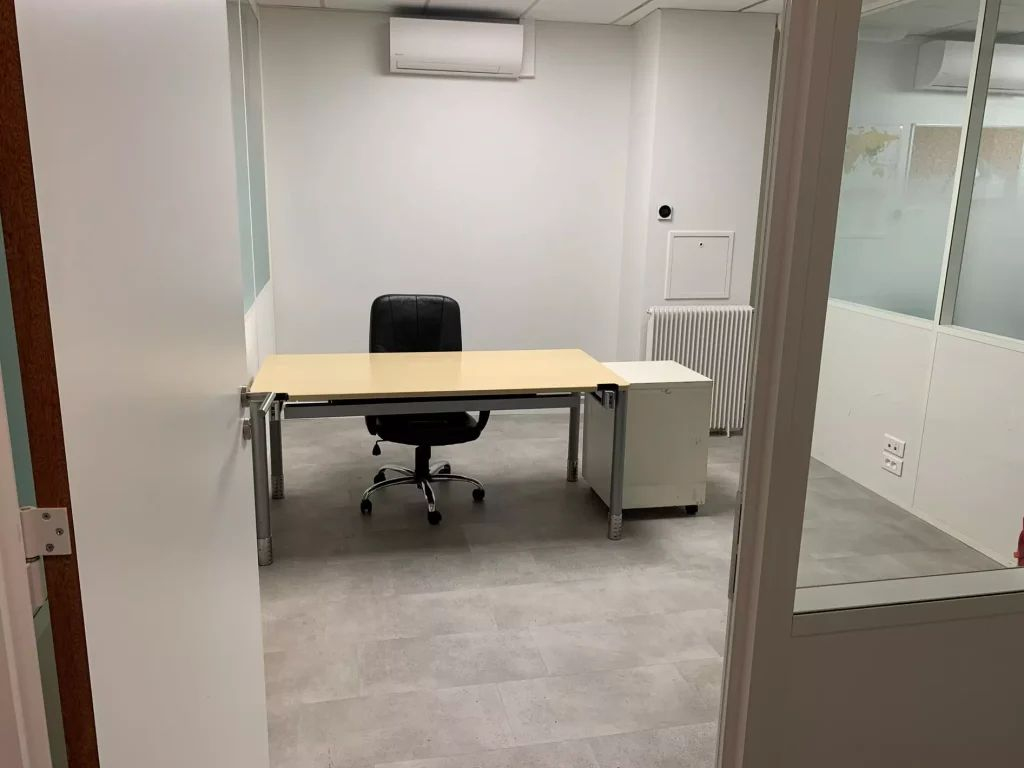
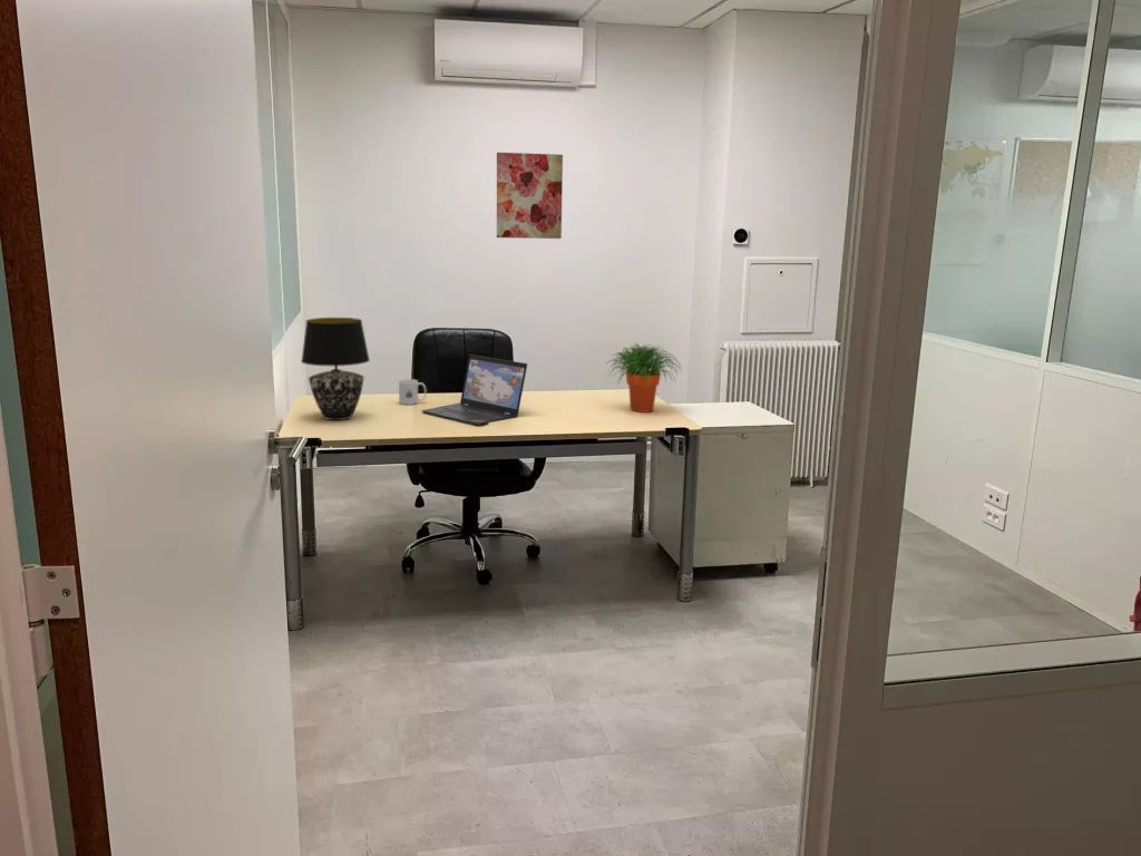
+ mug [398,378,427,406]
+ potted plant [607,342,682,414]
+ laptop [420,353,528,427]
+ table lamp [300,317,371,421]
+ wall art [496,152,564,240]
